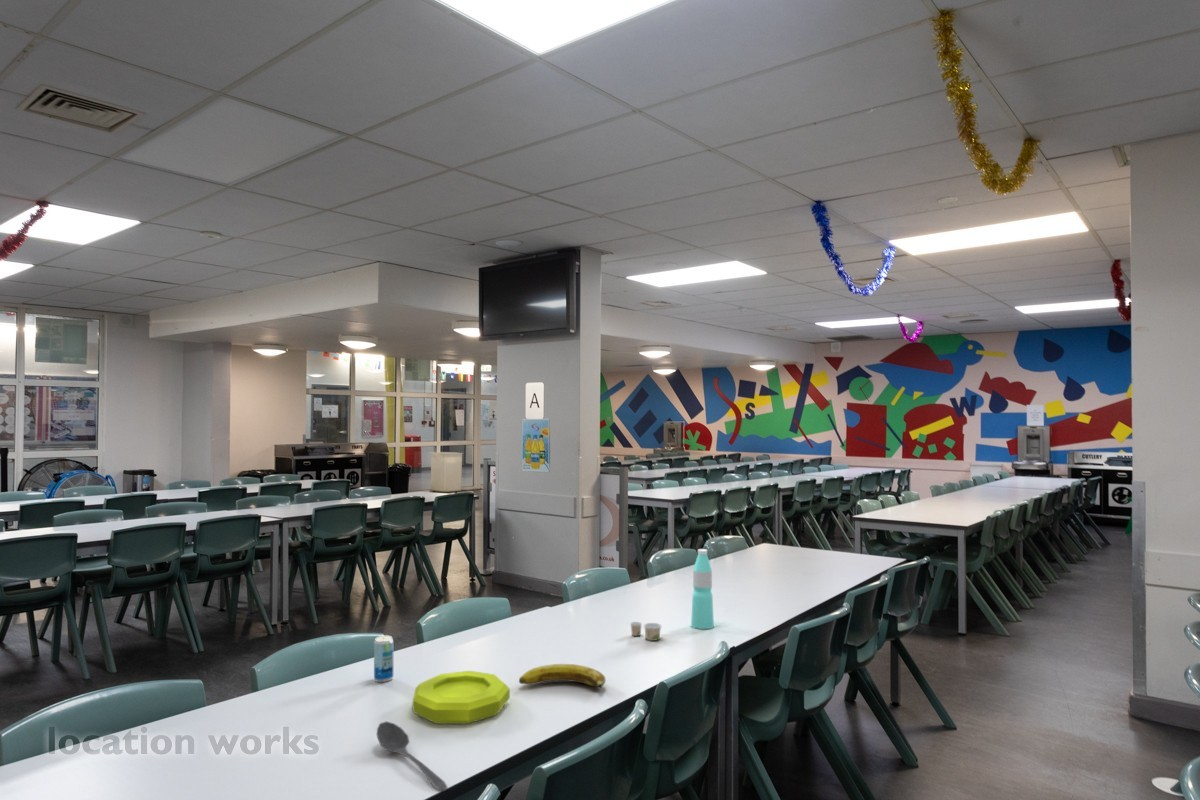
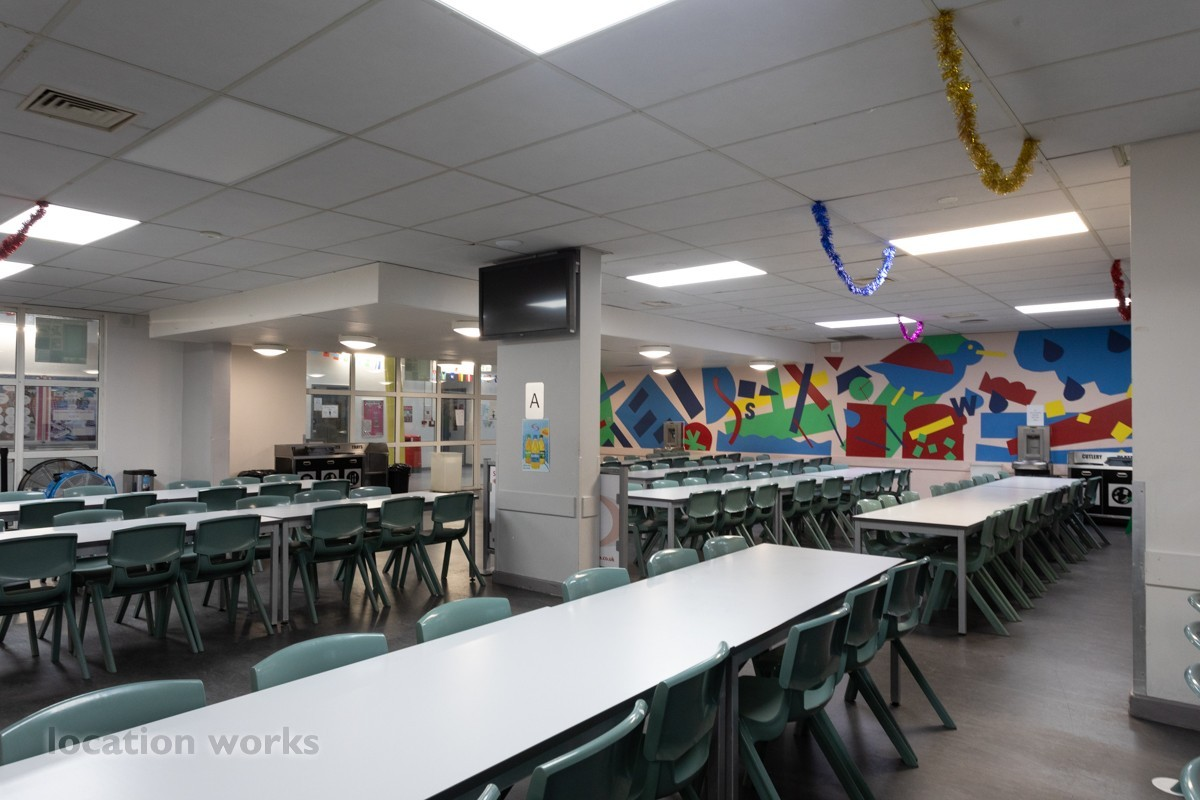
- stirrer [376,720,448,792]
- beverage can [373,635,394,683]
- banana [518,663,606,688]
- bowl [412,670,511,725]
- water bottle [690,548,715,630]
- paper cup [629,621,662,642]
